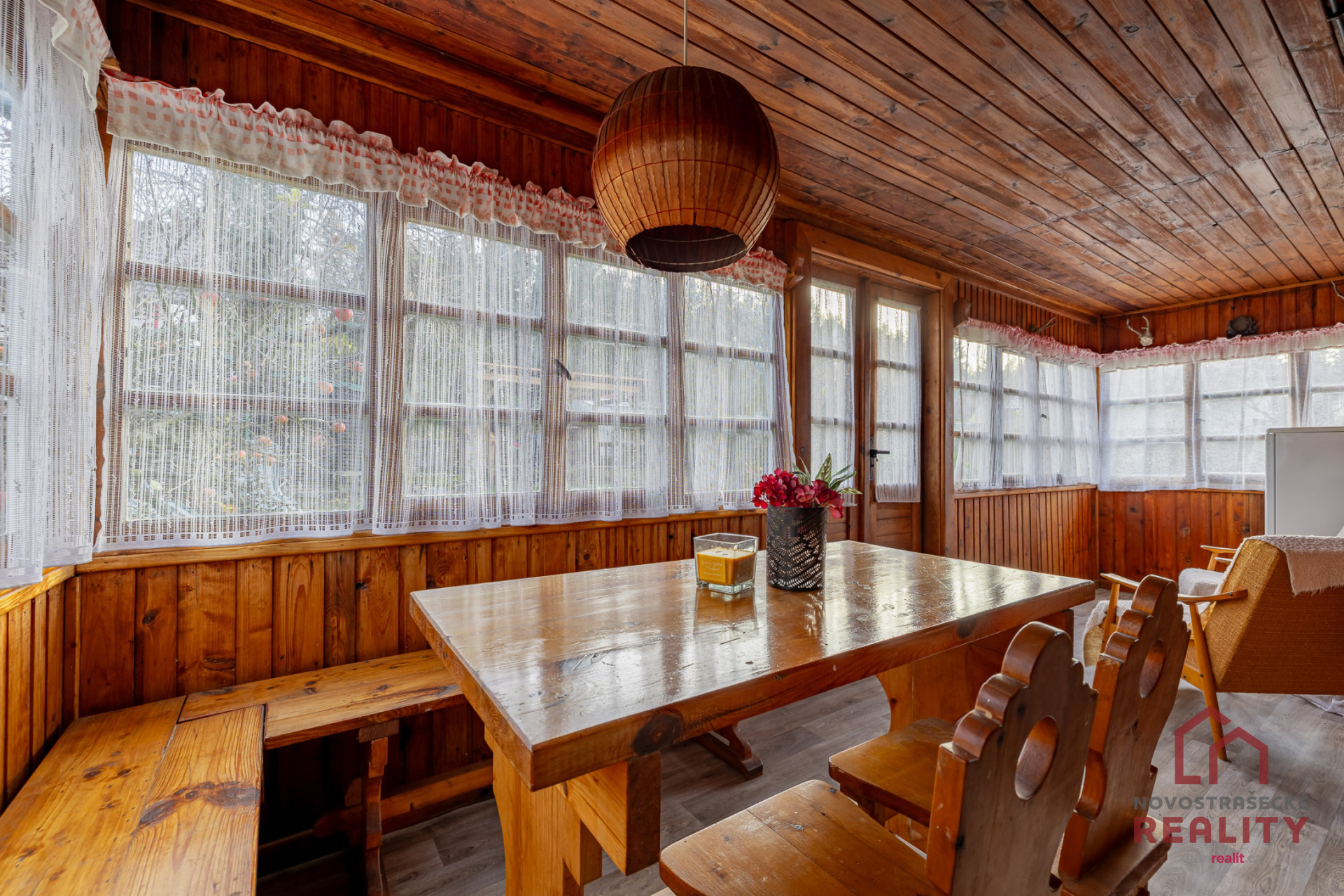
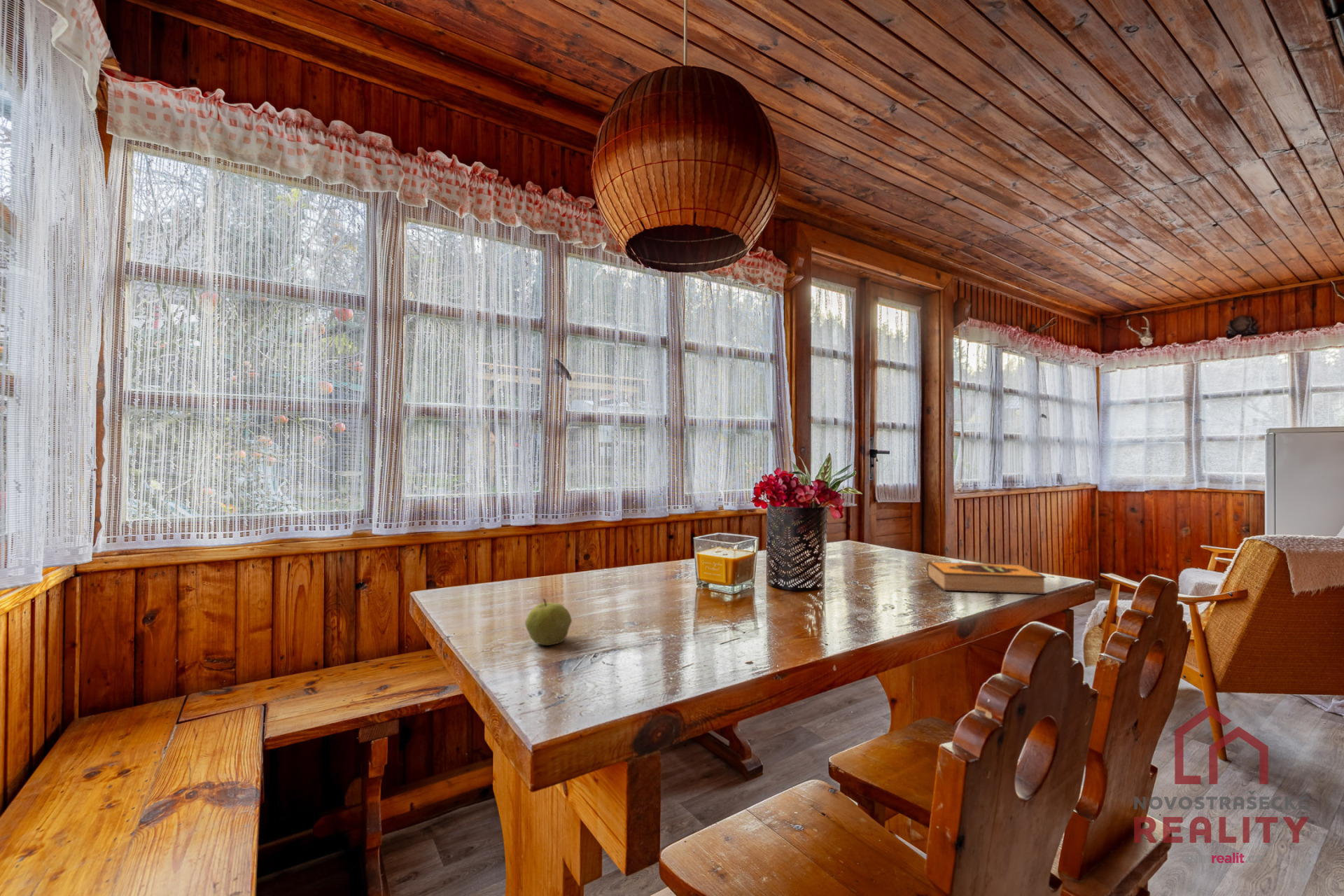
+ hardback book [926,561,1047,595]
+ apple [524,598,573,646]
